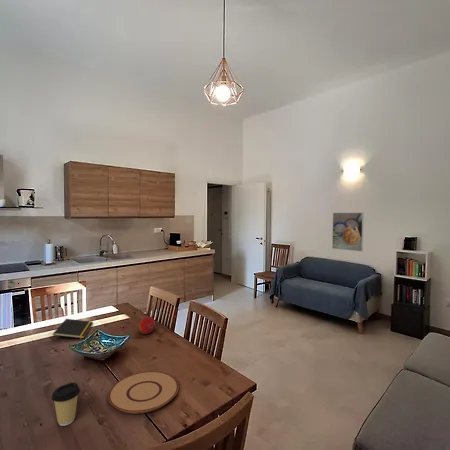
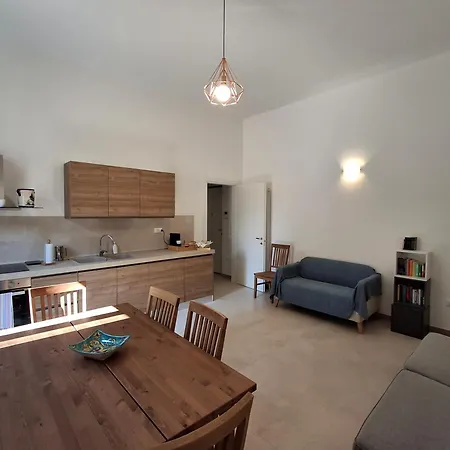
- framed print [331,212,365,252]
- plate [107,370,180,414]
- notepad [52,318,94,342]
- coffee cup [51,382,81,427]
- fruit [138,316,156,335]
